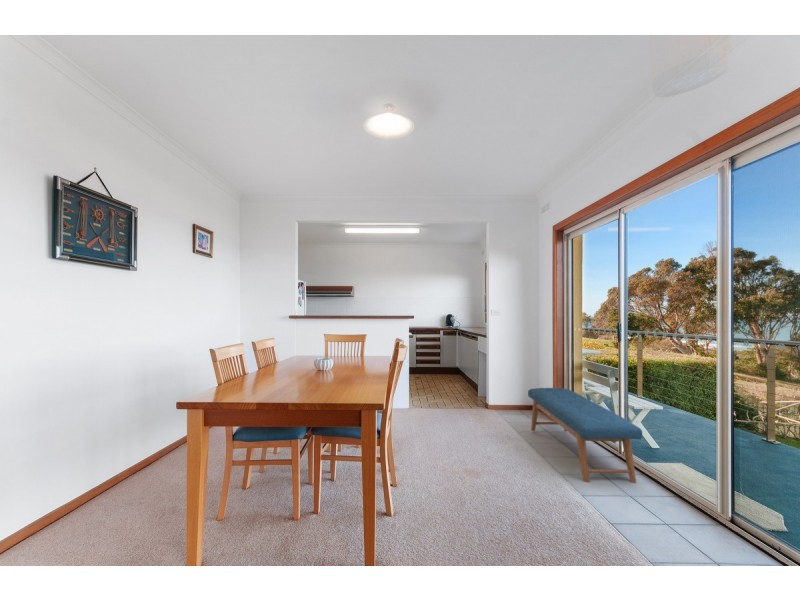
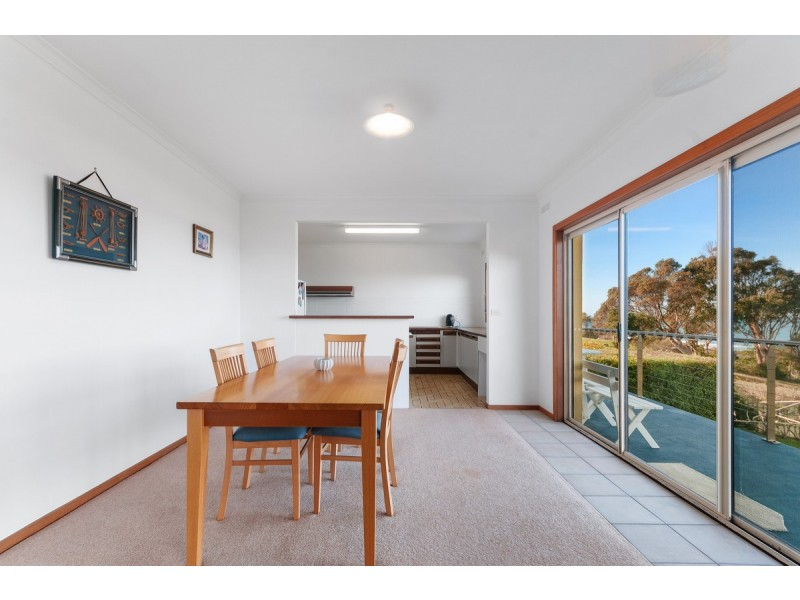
- bench [527,387,643,484]
